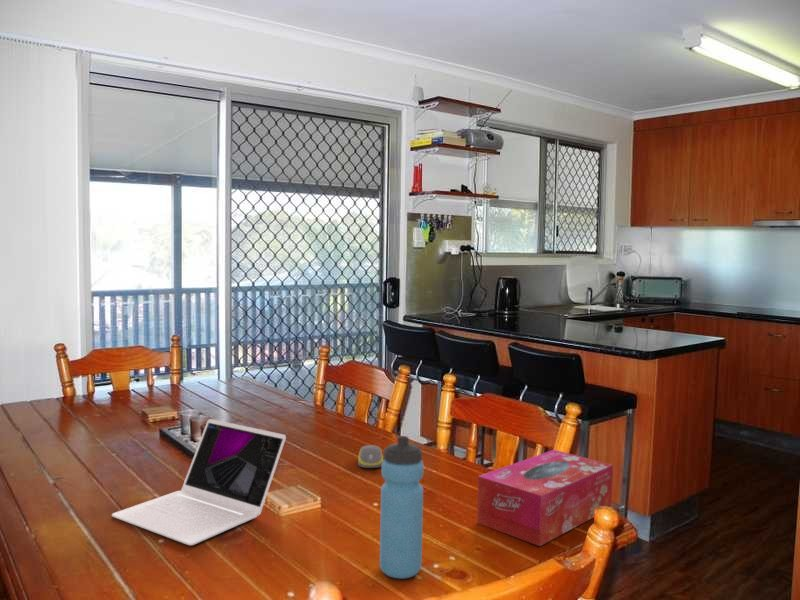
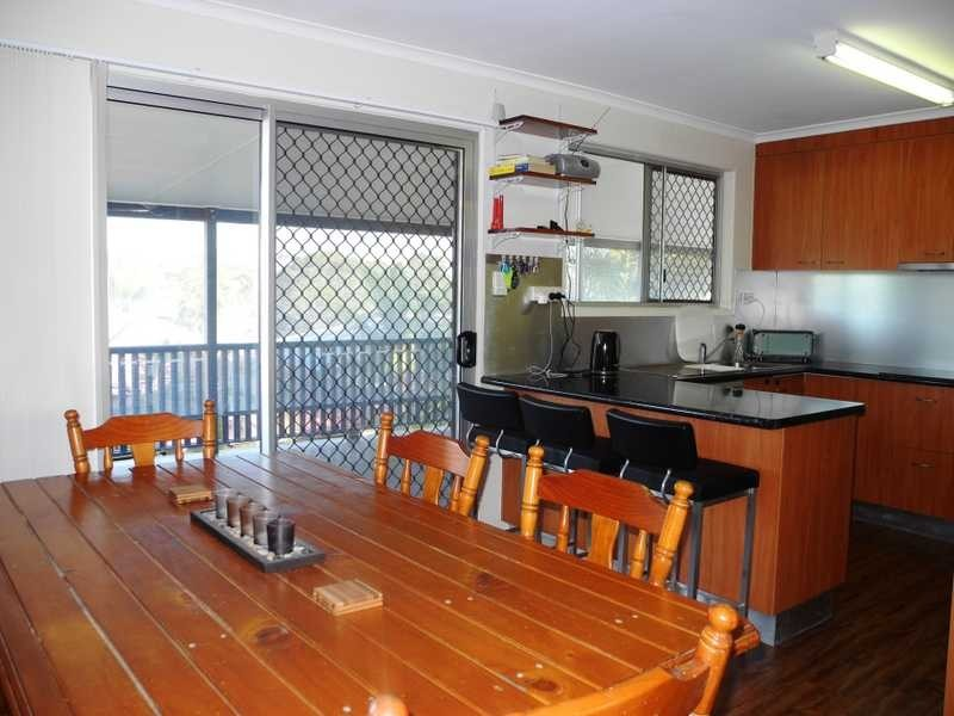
- laptop [111,418,287,546]
- water bottle [379,435,425,580]
- computer mouse [357,444,384,469]
- tissue box [476,449,614,547]
